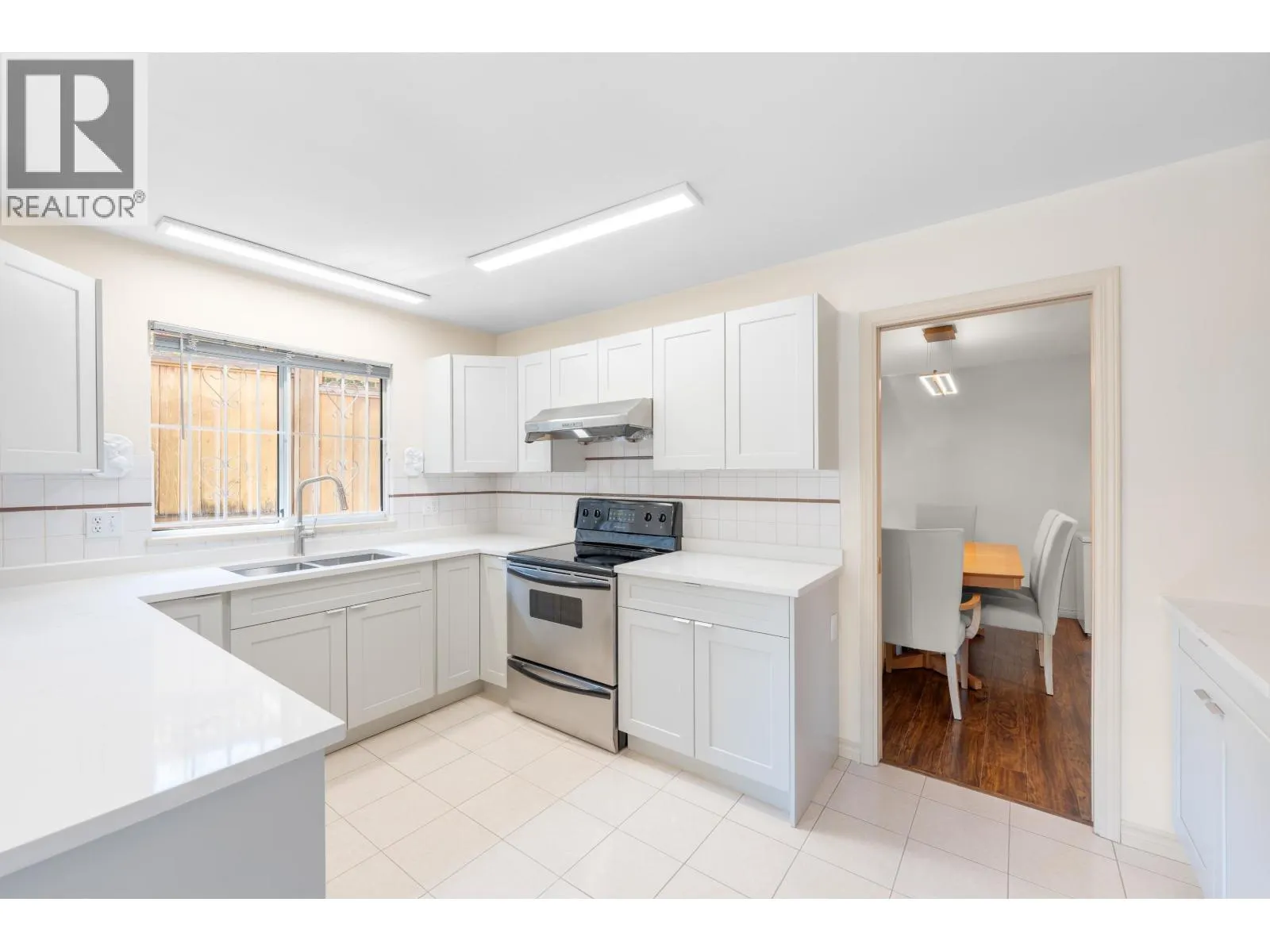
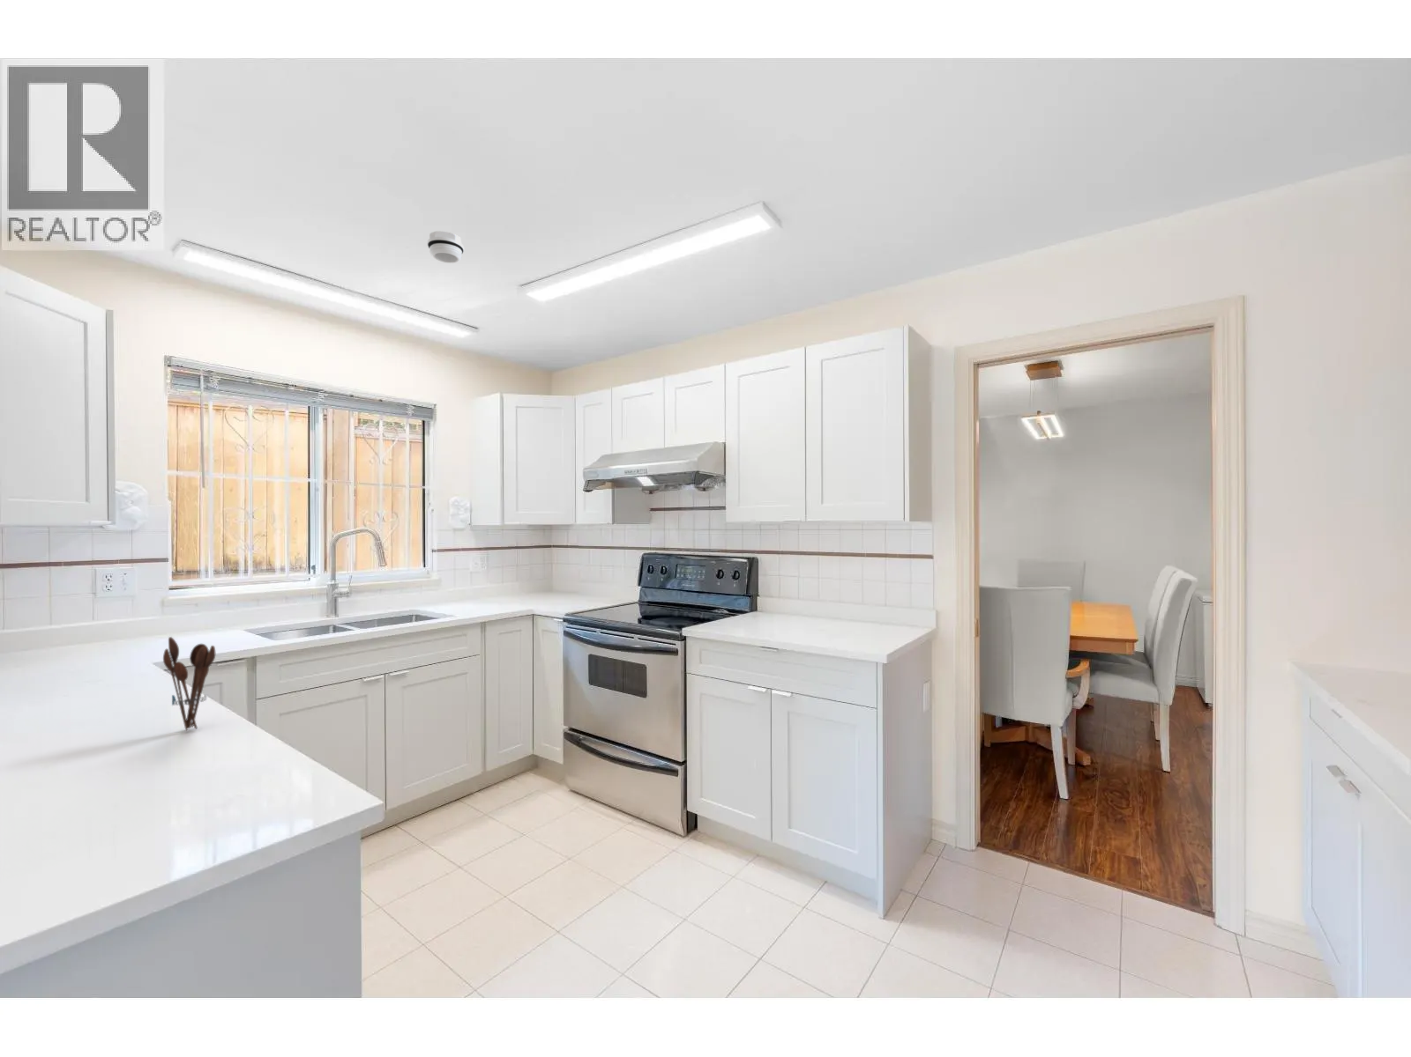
+ smoke detector [427,230,464,263]
+ utensil holder [162,636,216,731]
